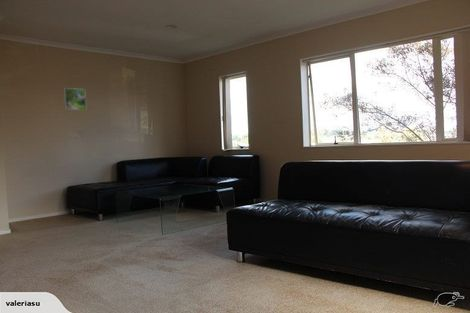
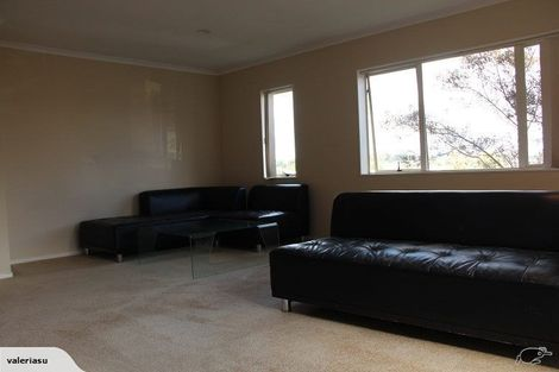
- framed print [63,87,87,111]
